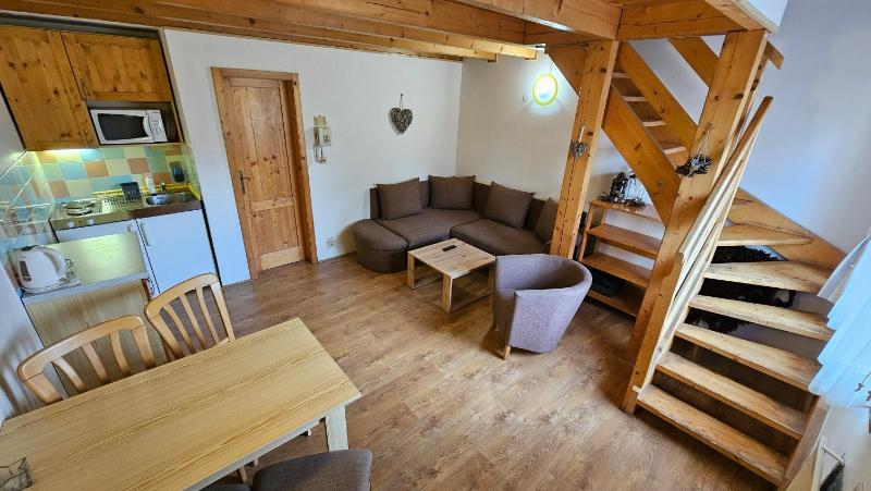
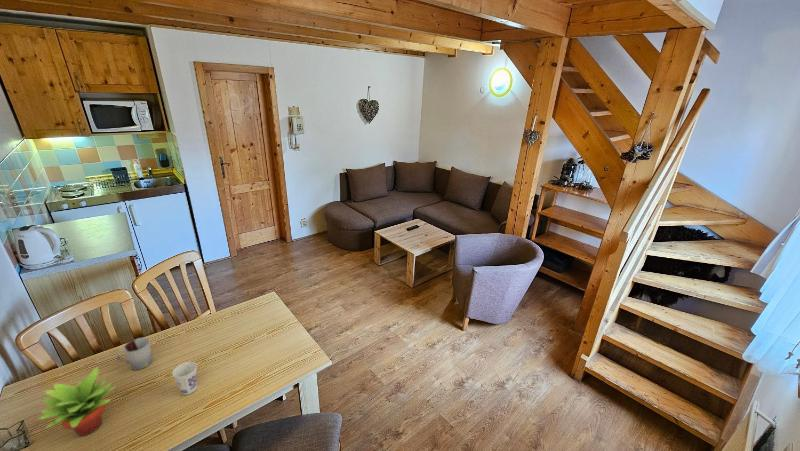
+ succulent plant [36,365,117,437]
+ cup [115,337,153,371]
+ cup [171,361,198,396]
